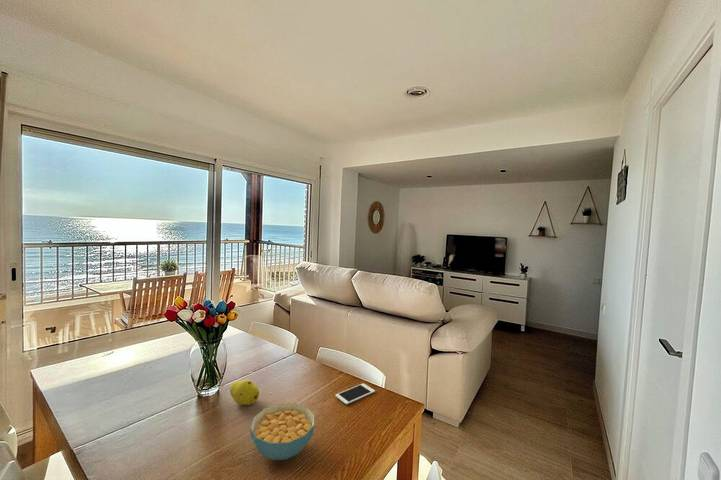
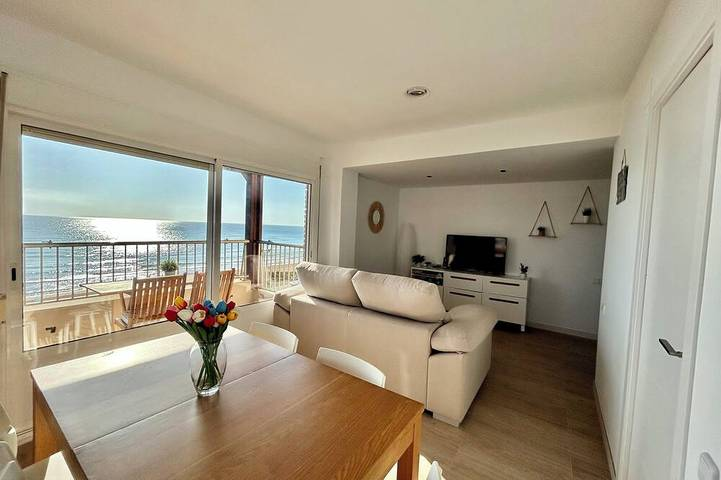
- cell phone [335,382,376,406]
- cereal bowl [249,402,316,461]
- fruit [229,379,260,406]
